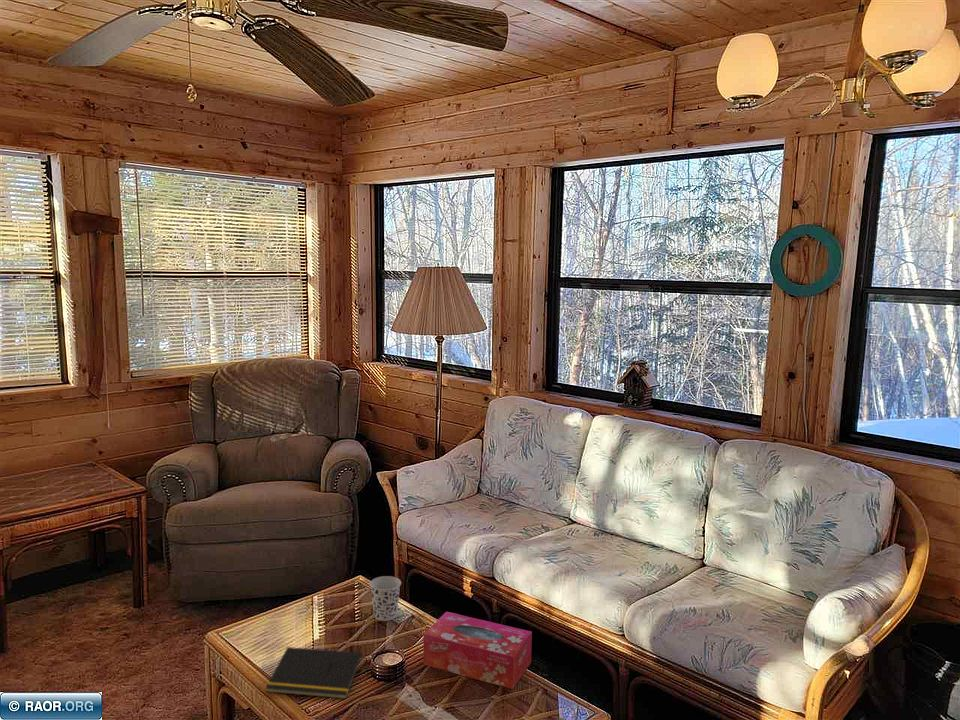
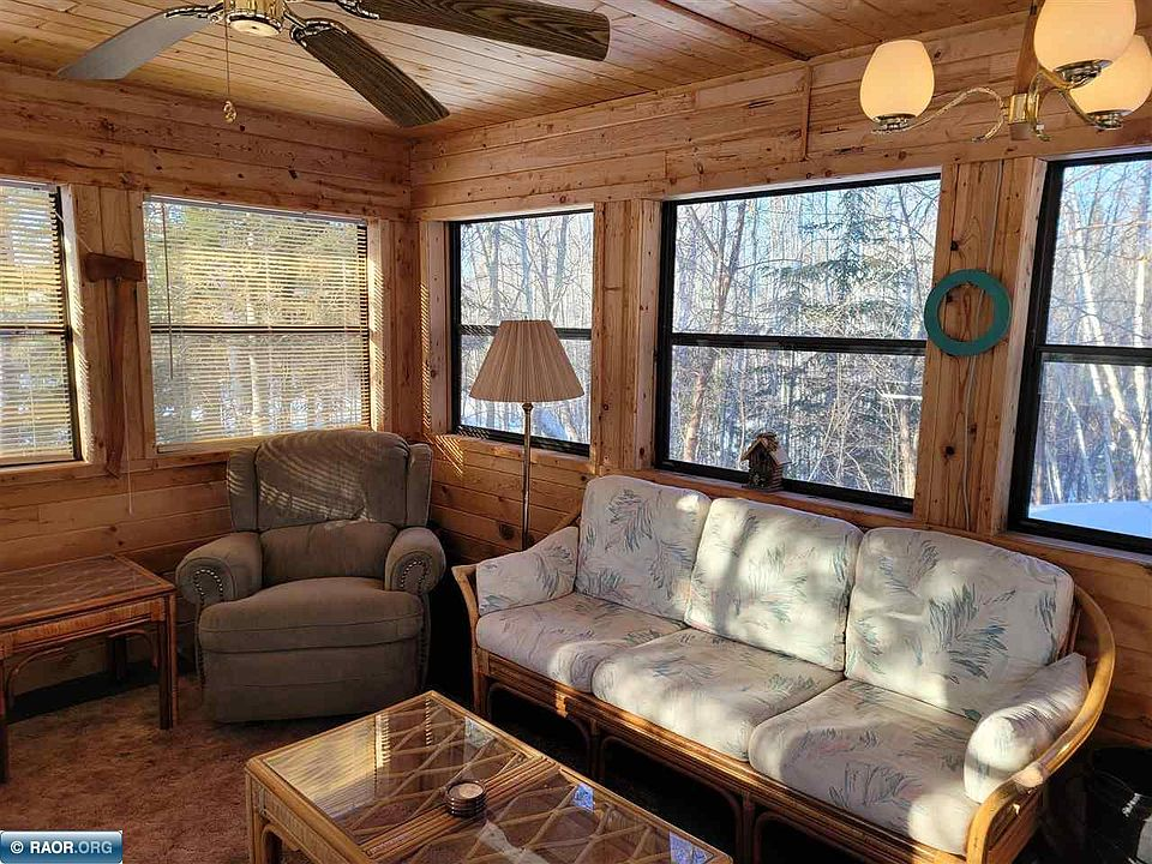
- tissue box [422,611,533,690]
- notepad [265,646,363,700]
- cup [369,575,402,622]
